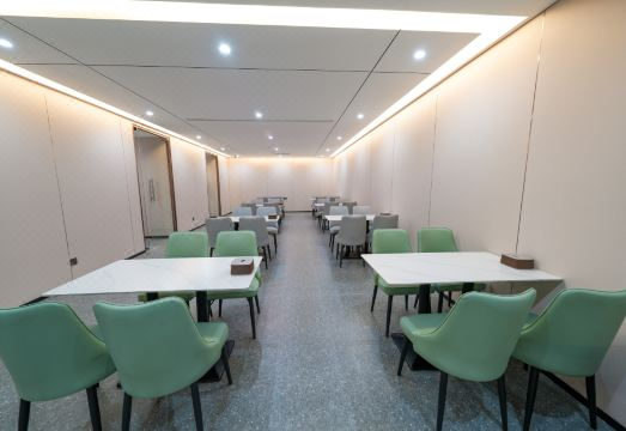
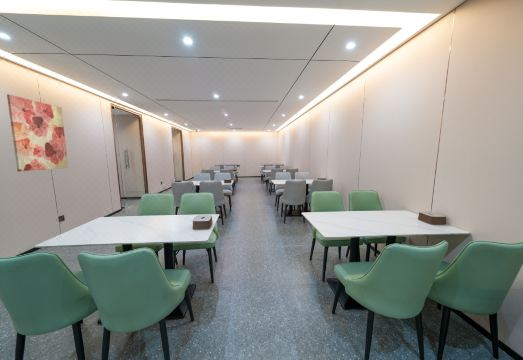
+ wall art [6,94,69,172]
